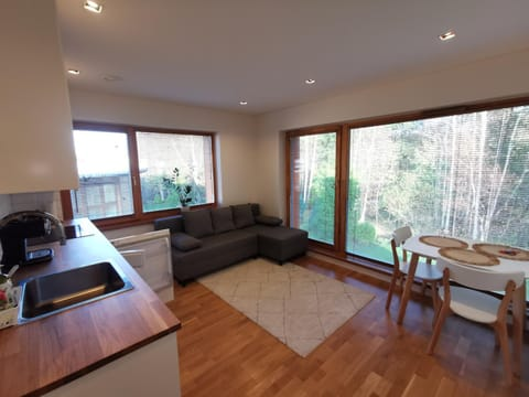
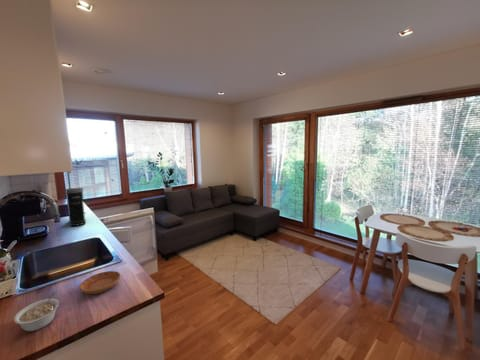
+ legume [13,291,60,332]
+ coffee maker [64,187,87,227]
+ saucer [79,270,121,295]
